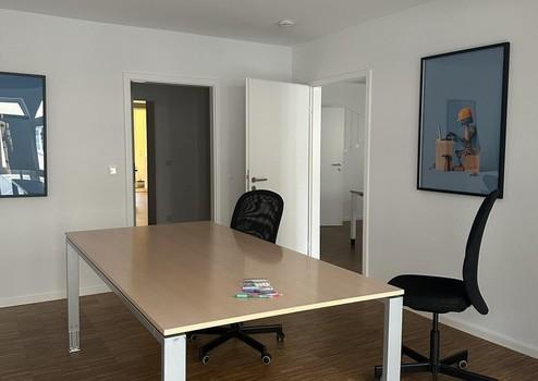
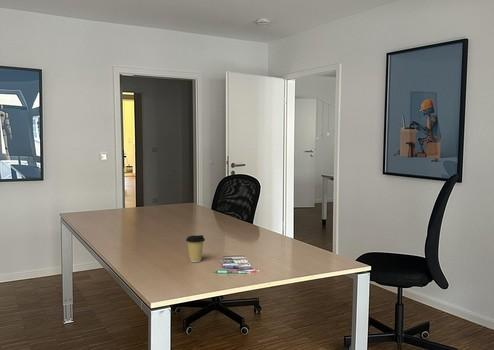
+ coffee cup [185,234,206,263]
